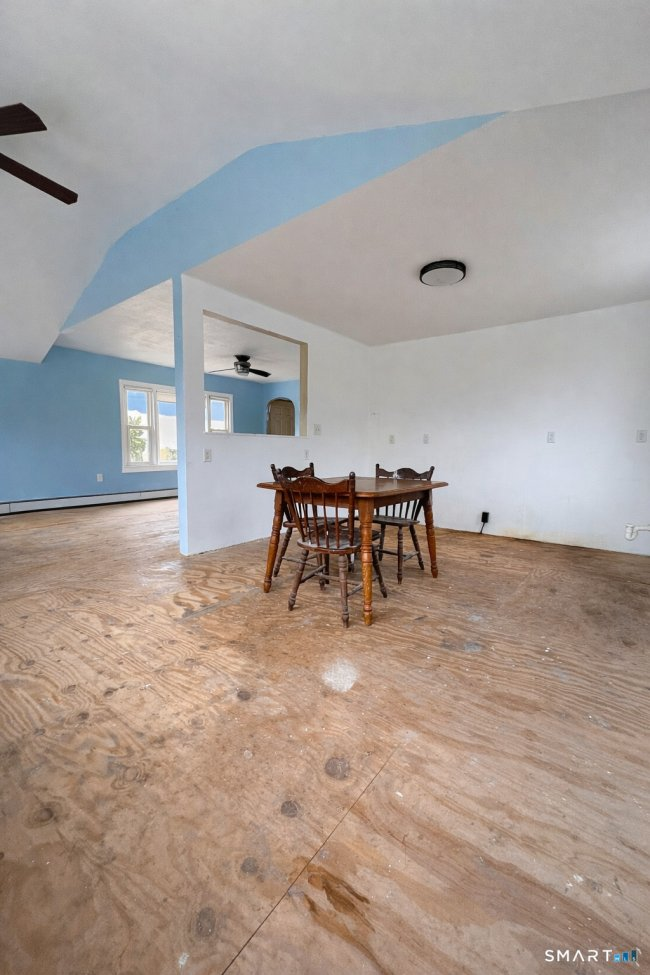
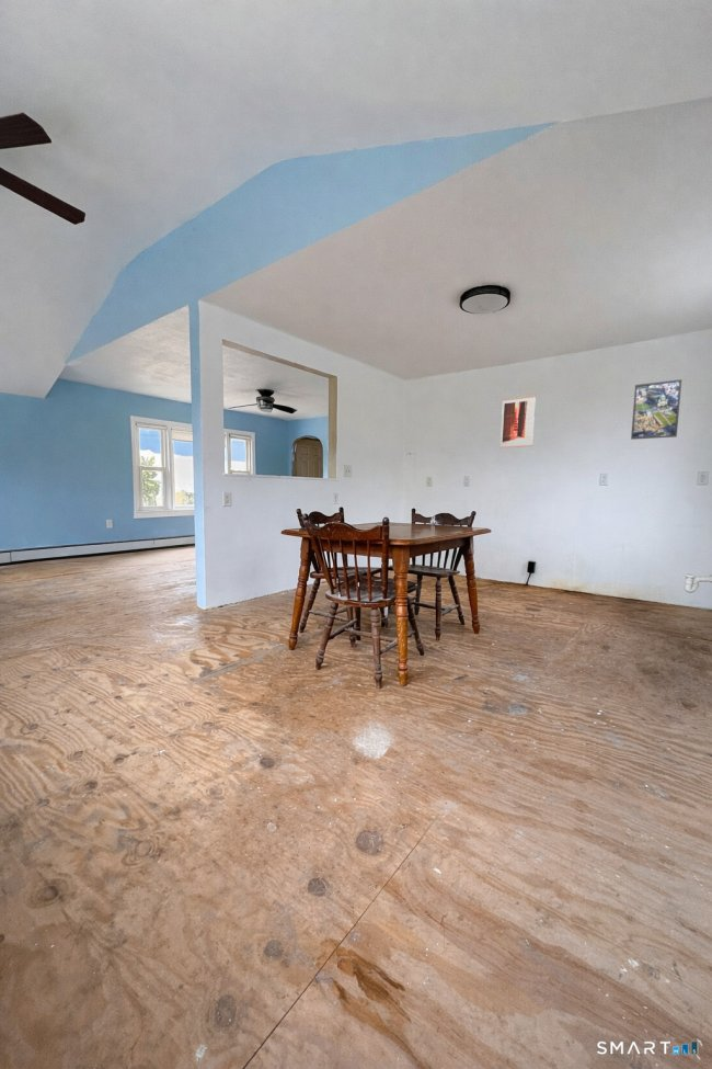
+ wall art [499,395,537,448]
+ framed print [630,378,682,441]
